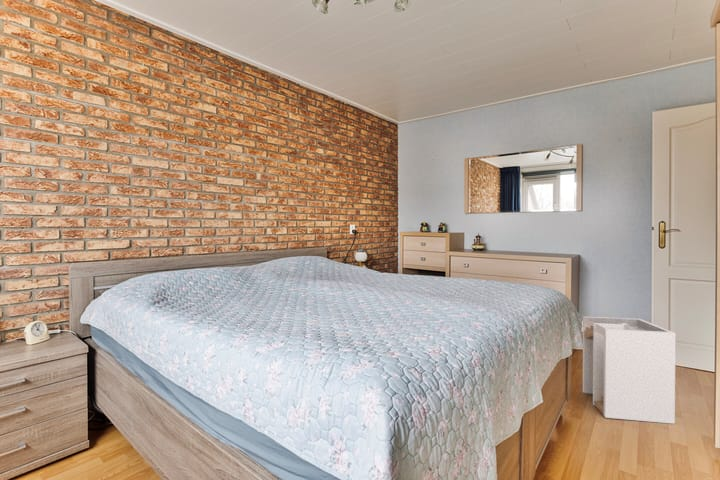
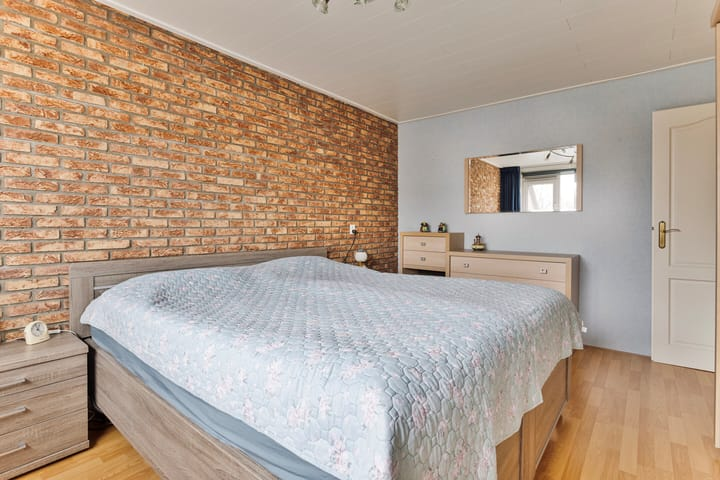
- laundry hamper [582,316,677,425]
